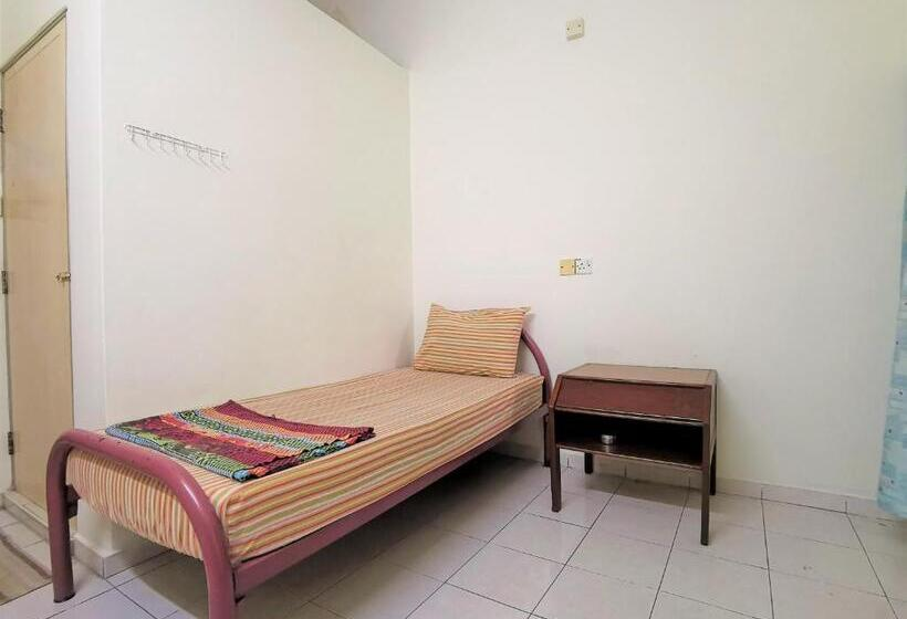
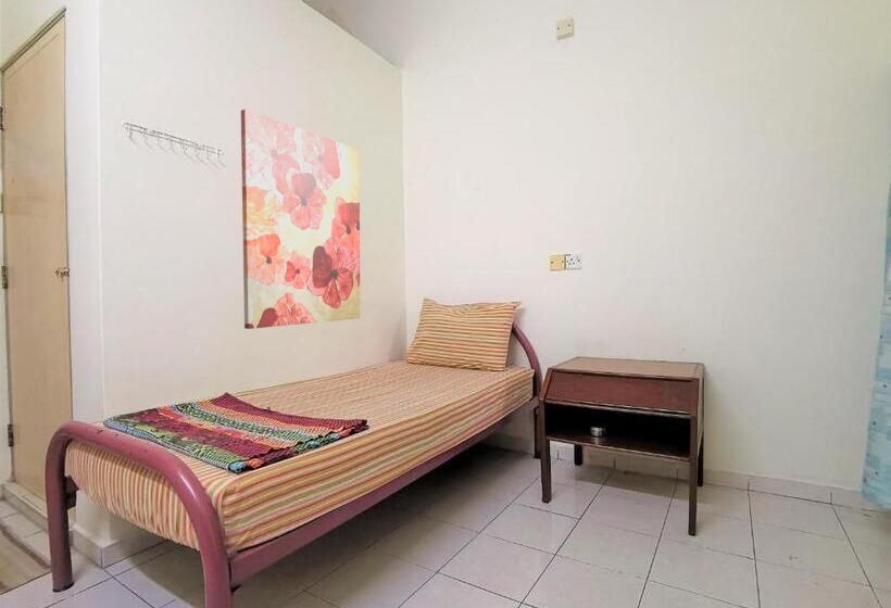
+ wall art [240,109,361,330]
